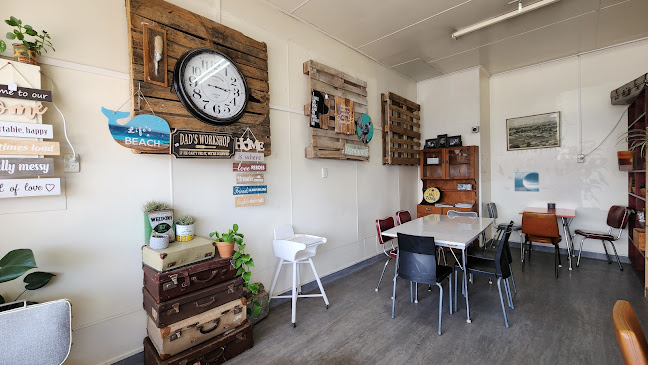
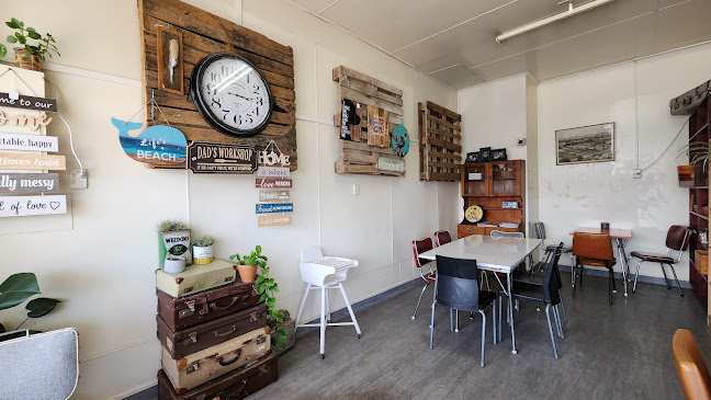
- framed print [513,170,541,193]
